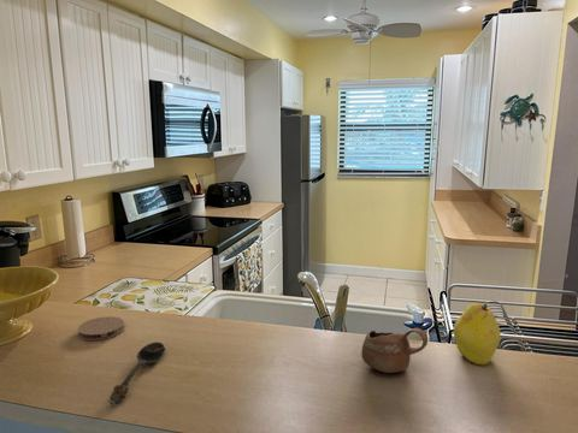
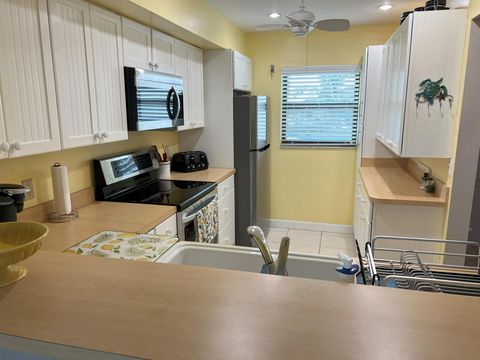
- cup [360,327,429,374]
- spoon [108,340,166,405]
- coaster [77,315,125,342]
- fruit [453,302,502,366]
